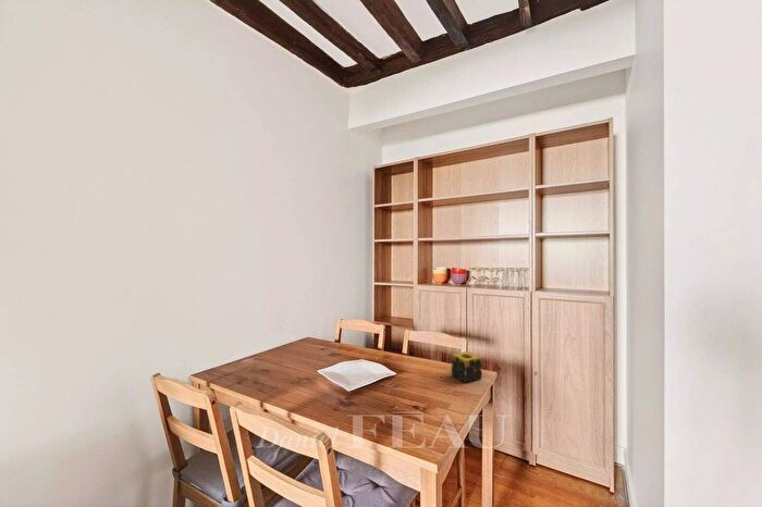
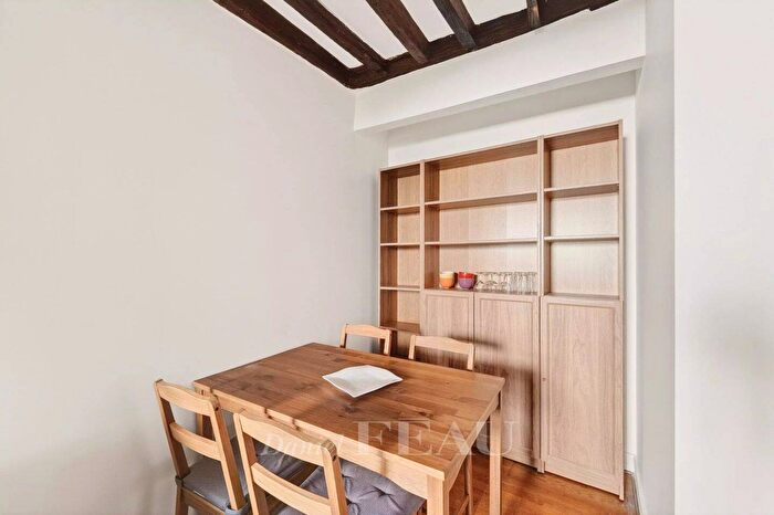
- candle [451,350,483,383]
